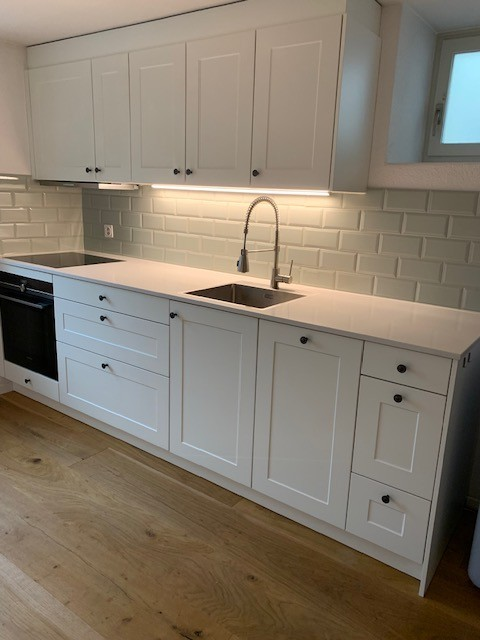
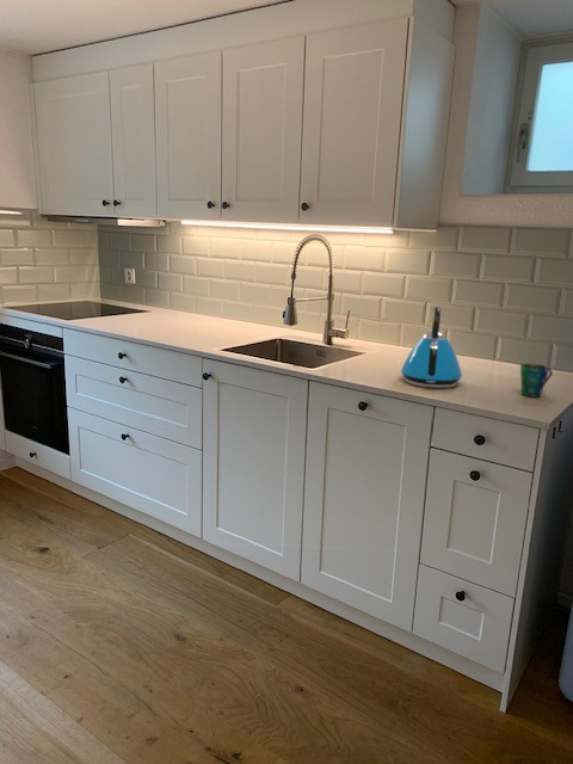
+ kettle [400,306,463,389]
+ cup [519,362,554,399]
